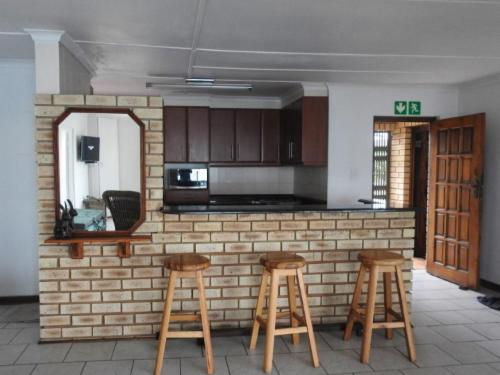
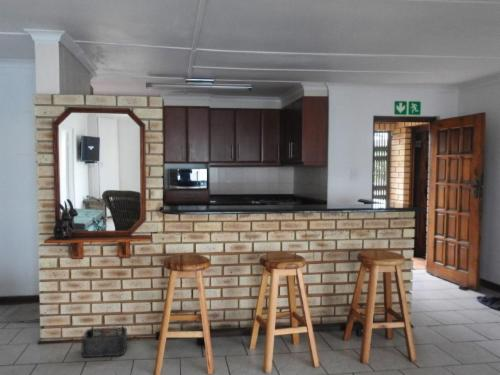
+ storage bin [81,326,128,358]
